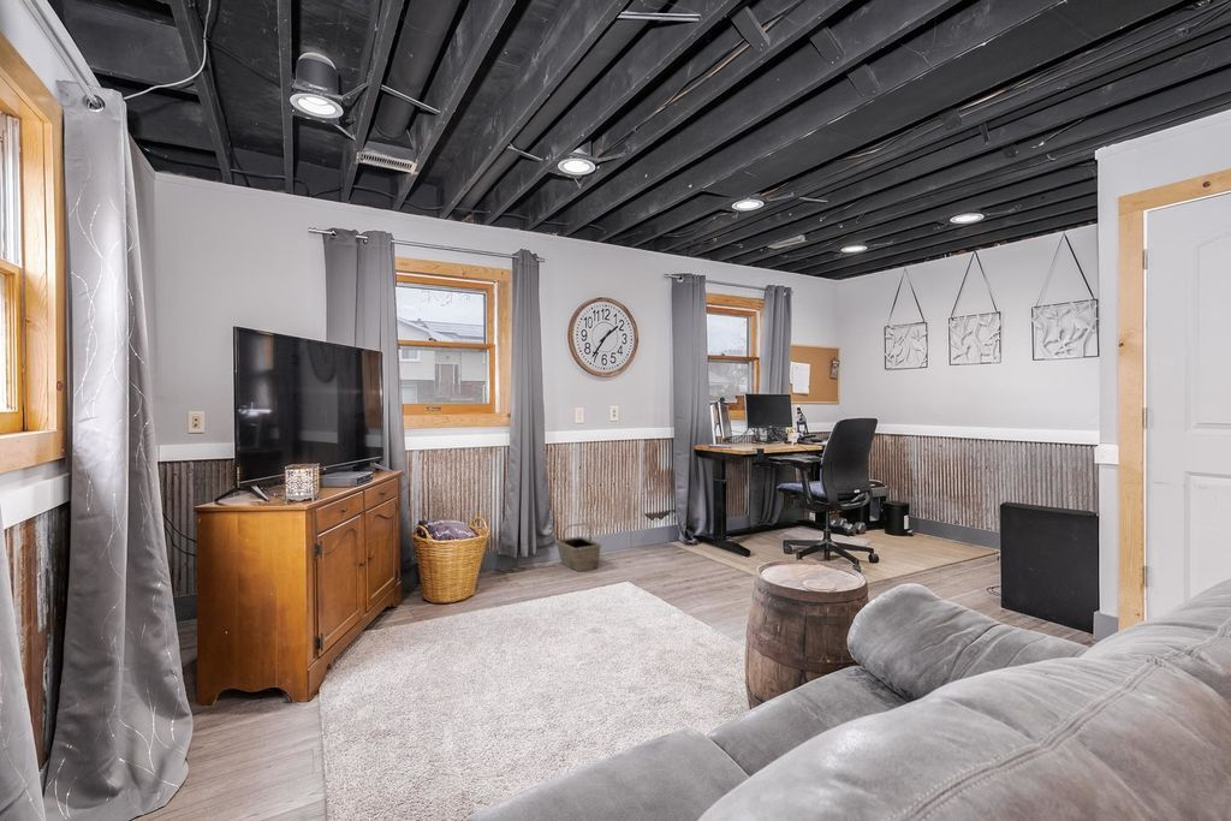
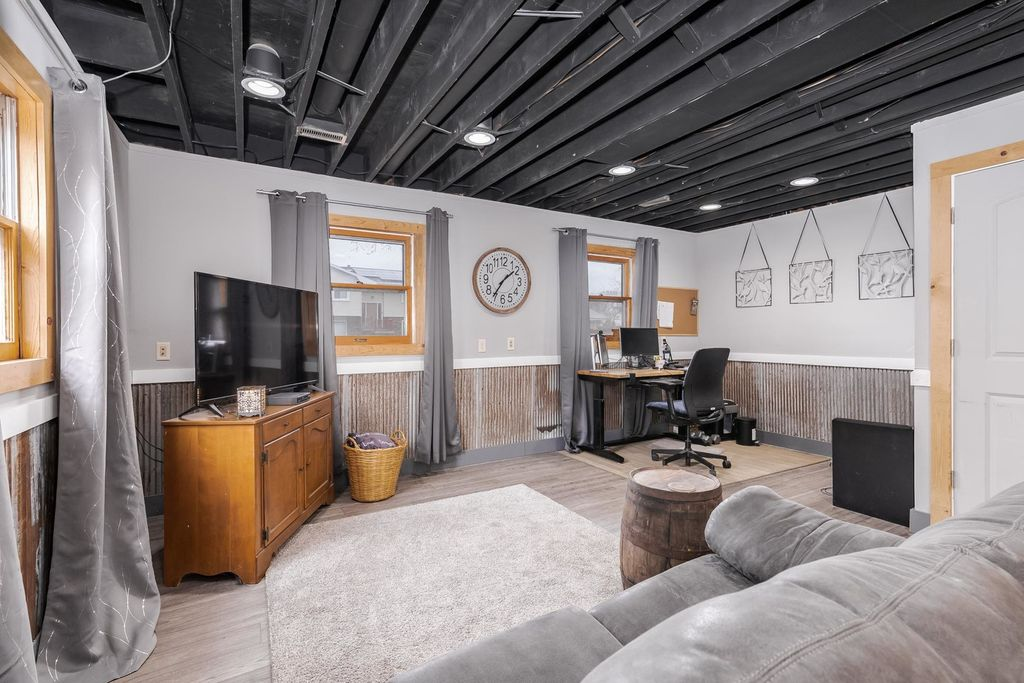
- basket [554,522,602,572]
